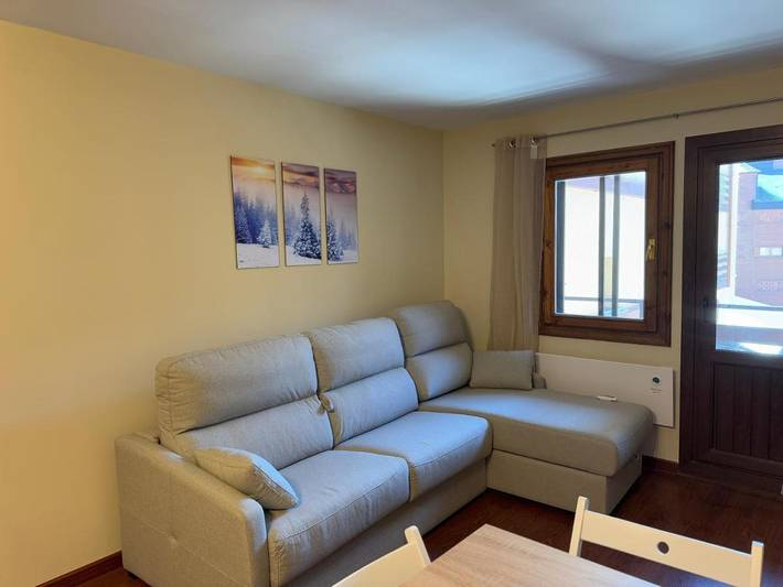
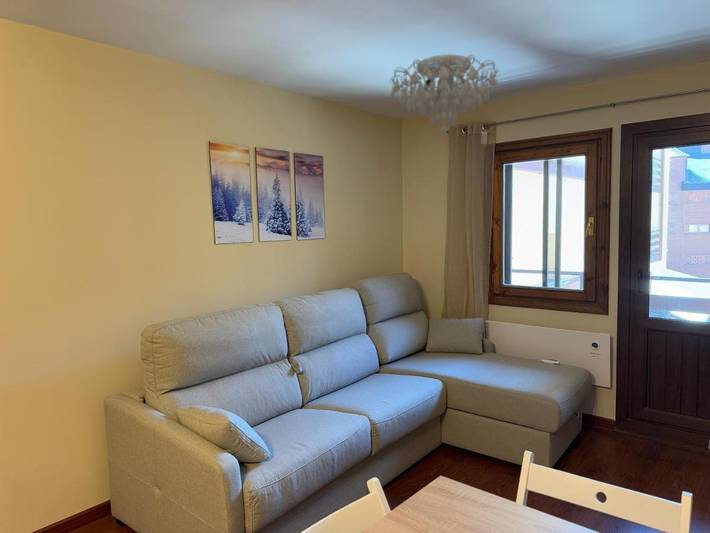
+ ceiling light [389,54,501,134]
